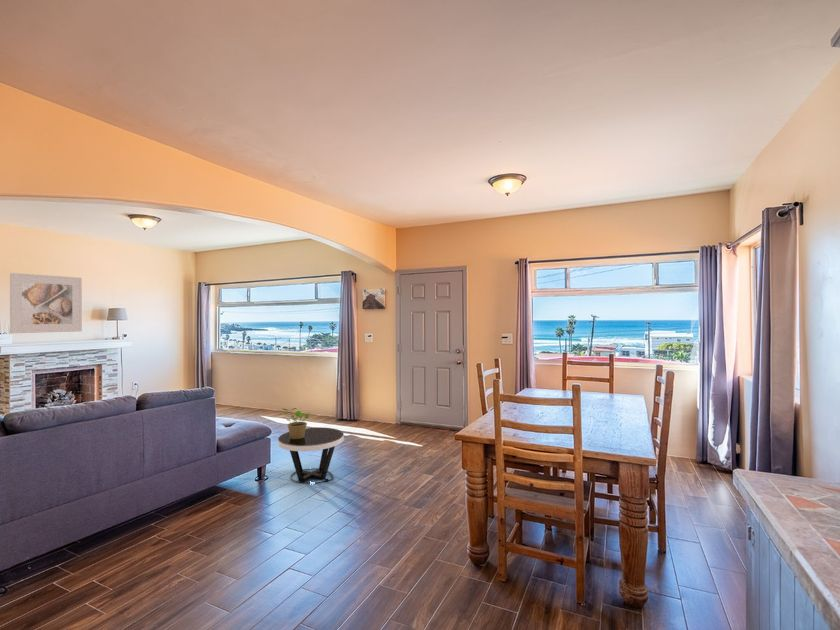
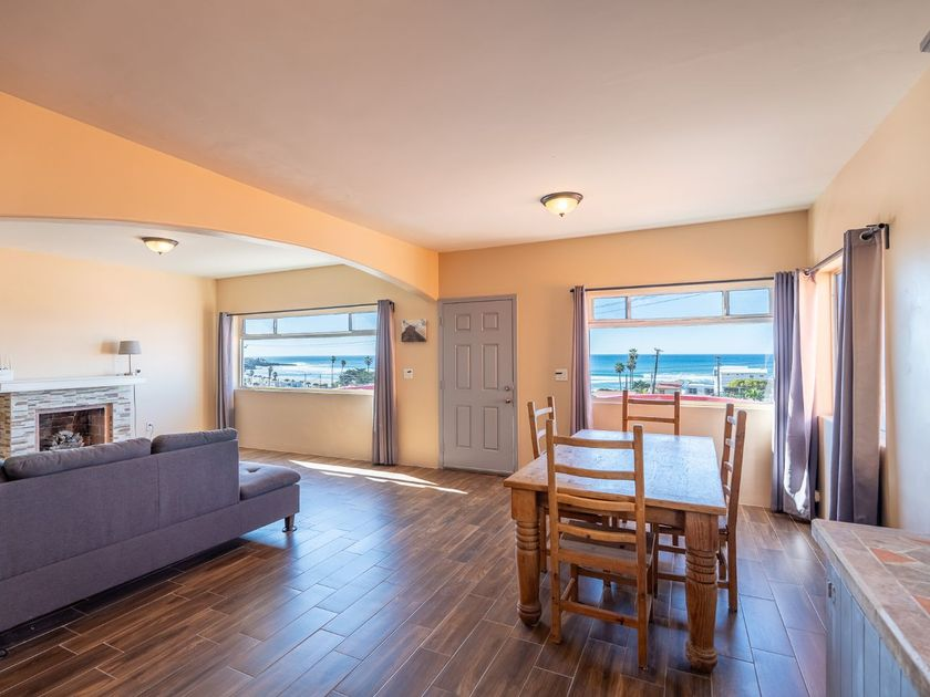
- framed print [9,272,83,334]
- potted plant [280,407,310,439]
- side table [277,426,345,484]
